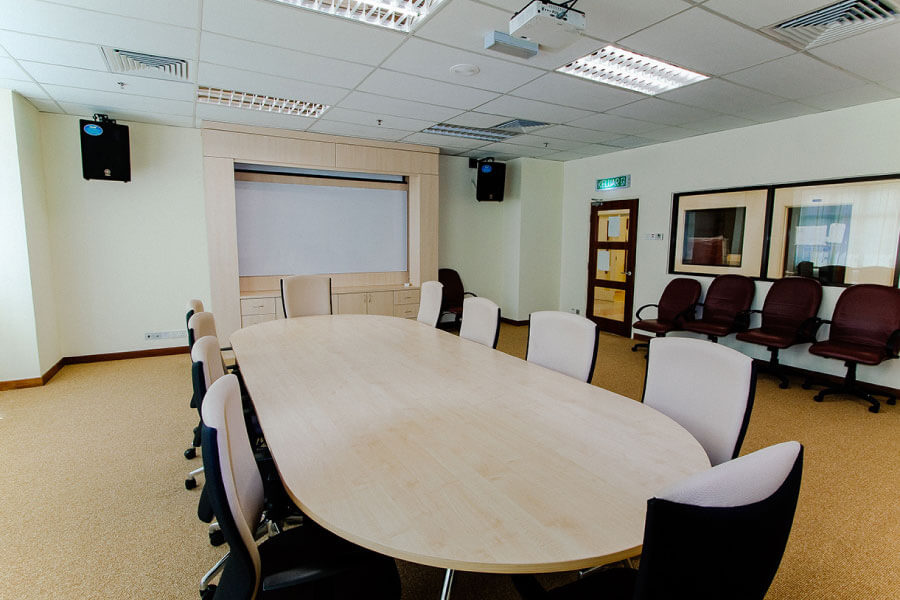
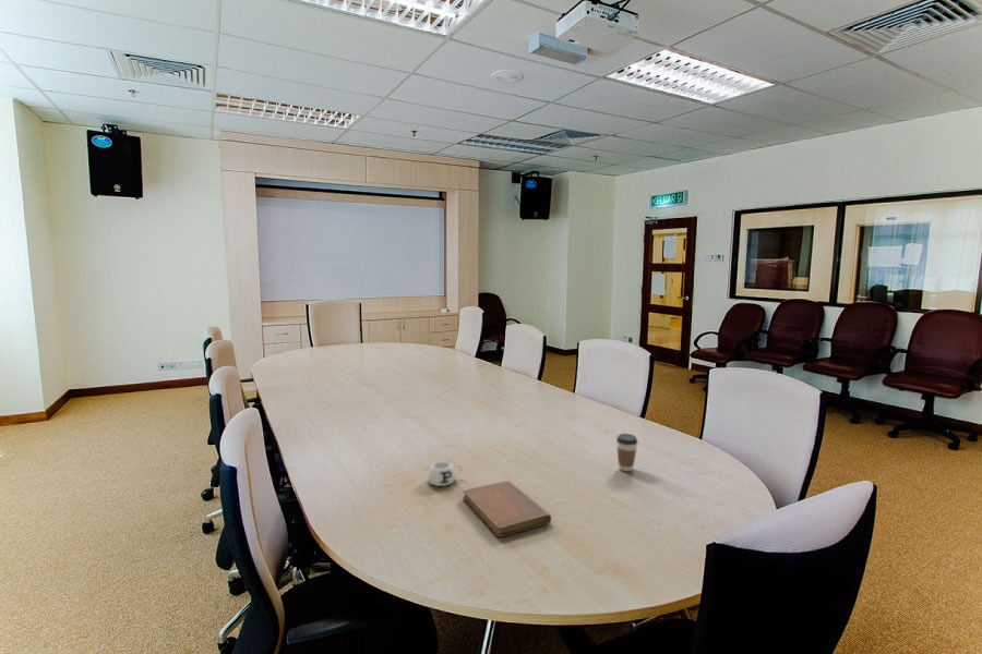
+ mug [427,460,463,487]
+ notebook [462,480,552,538]
+ coffee cup [615,433,638,472]
